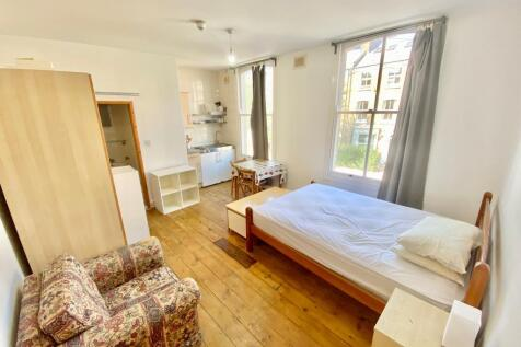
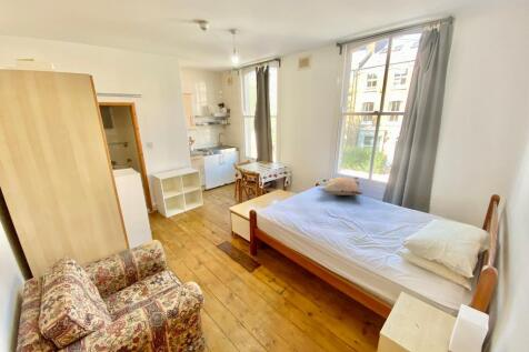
+ decorative pillow [321,177,363,197]
